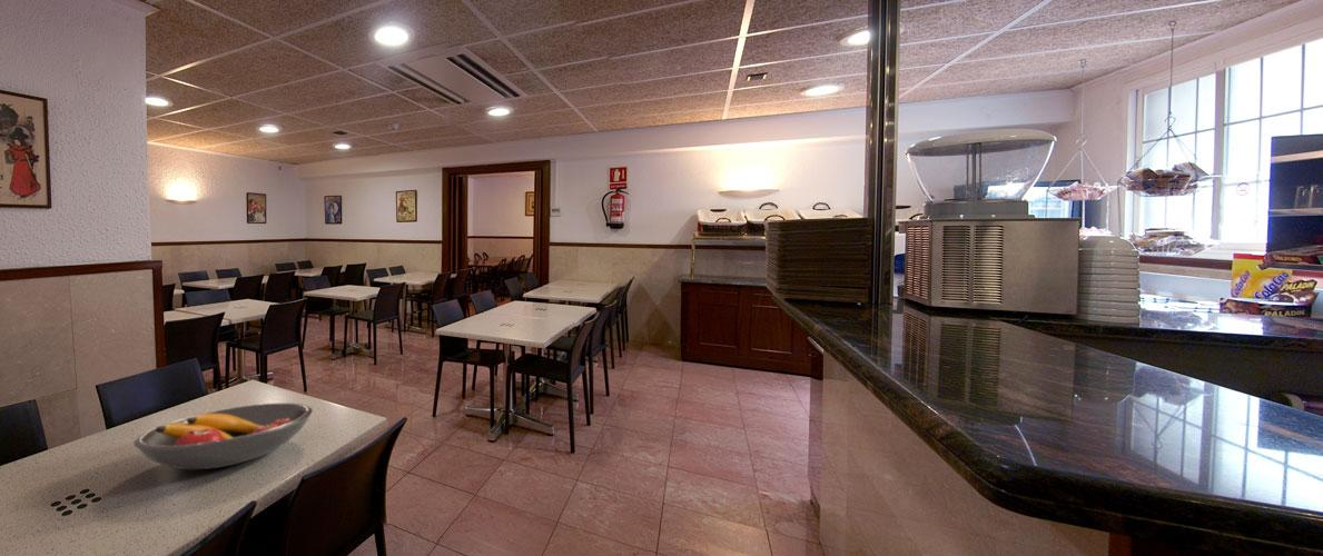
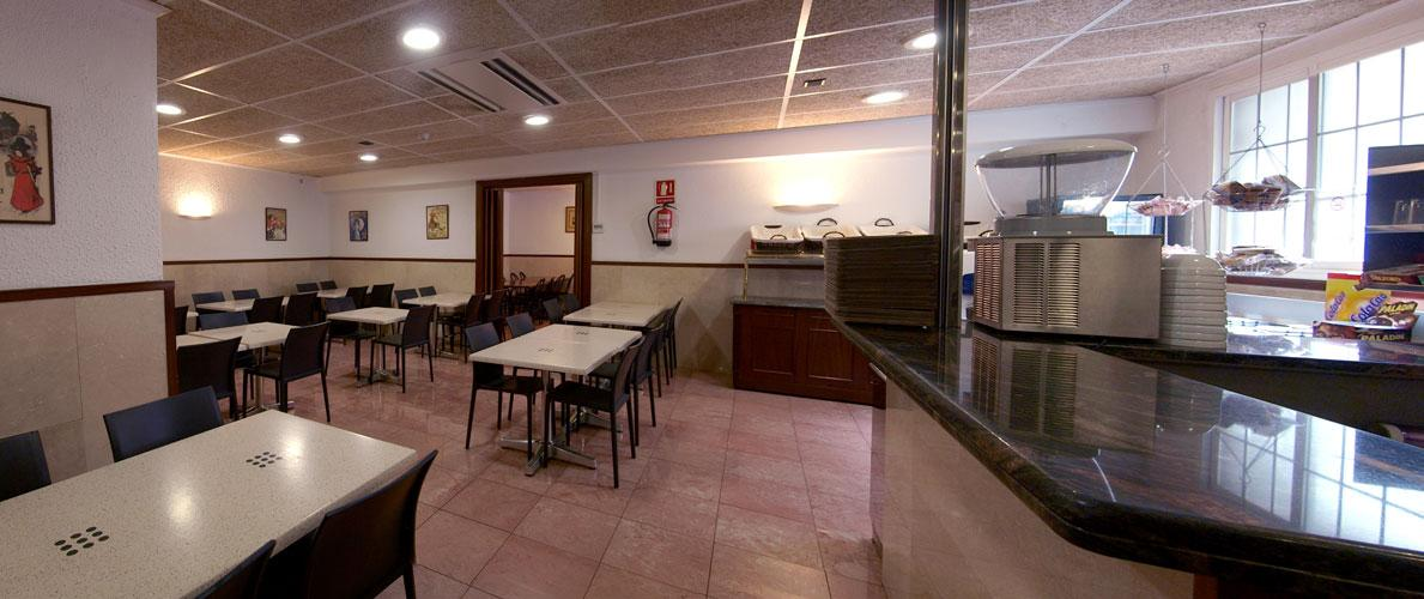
- fruit bowl [132,401,314,470]
